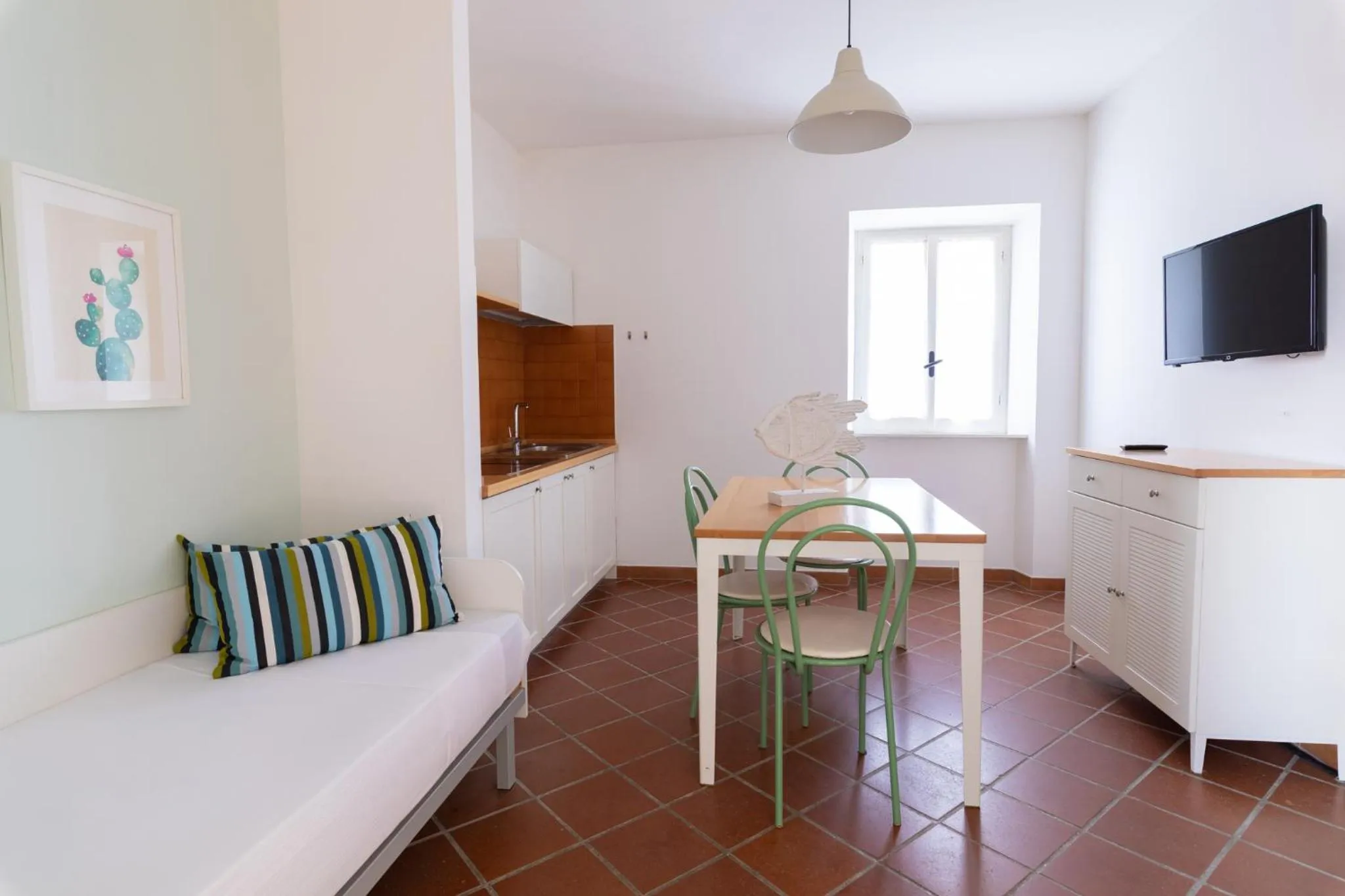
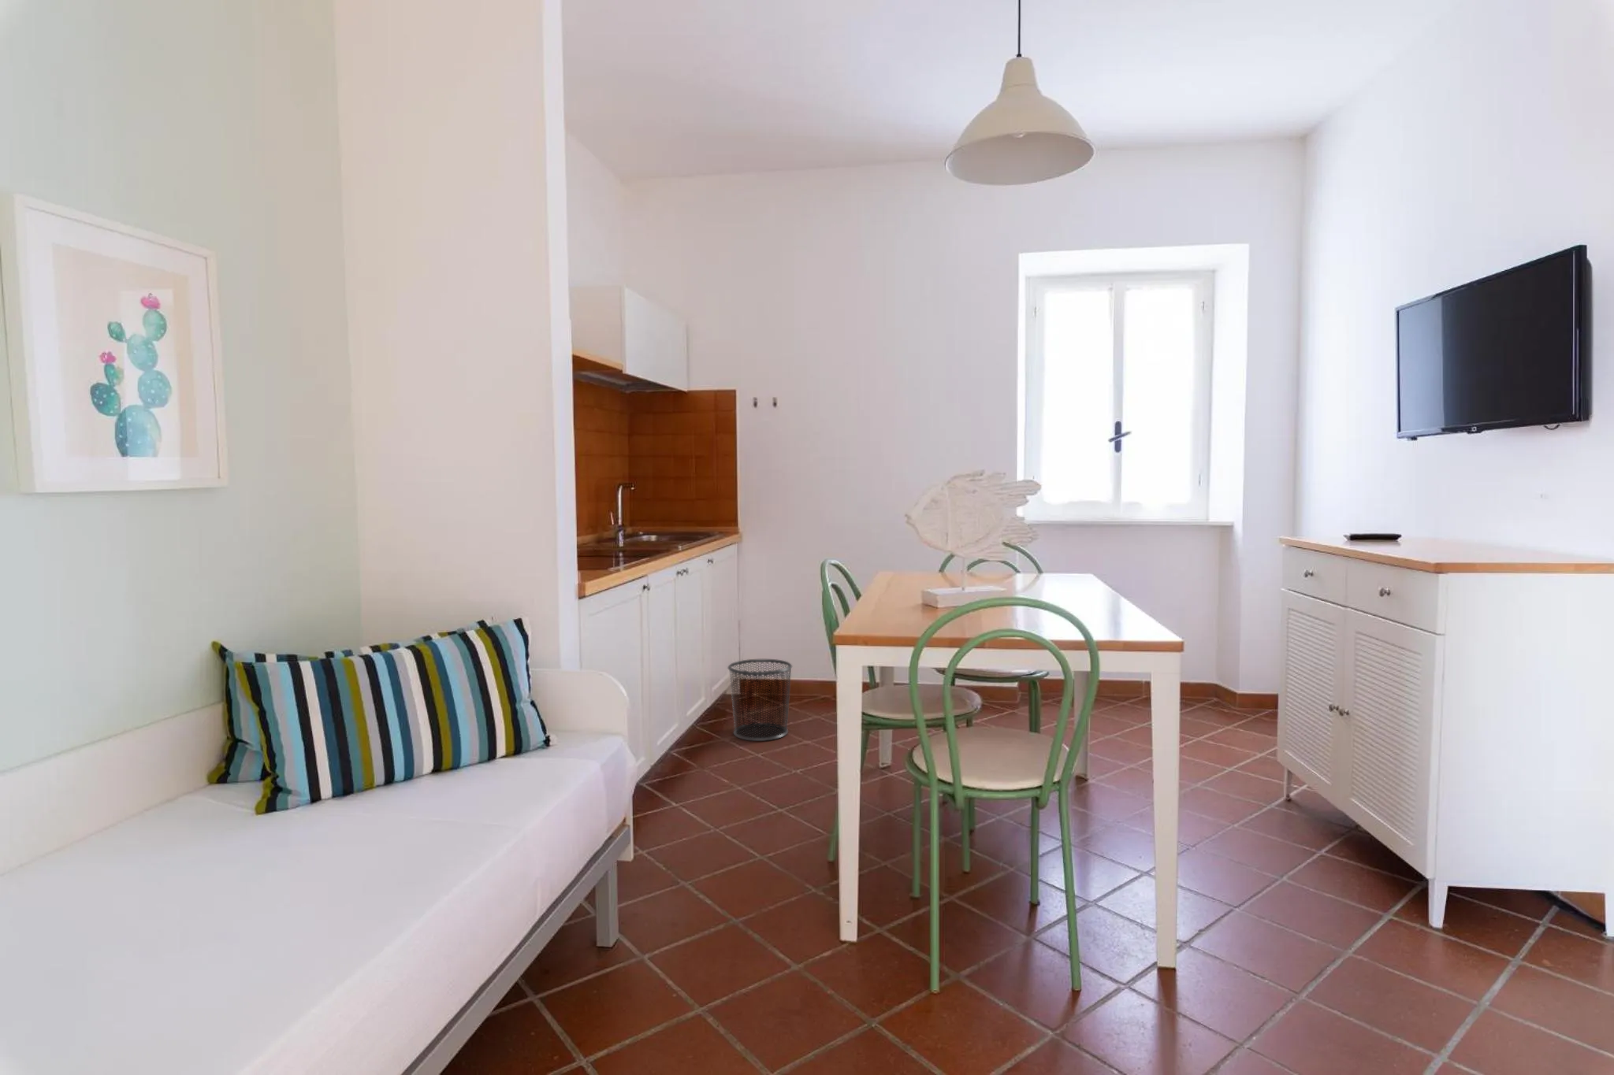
+ waste bin [727,659,793,741]
